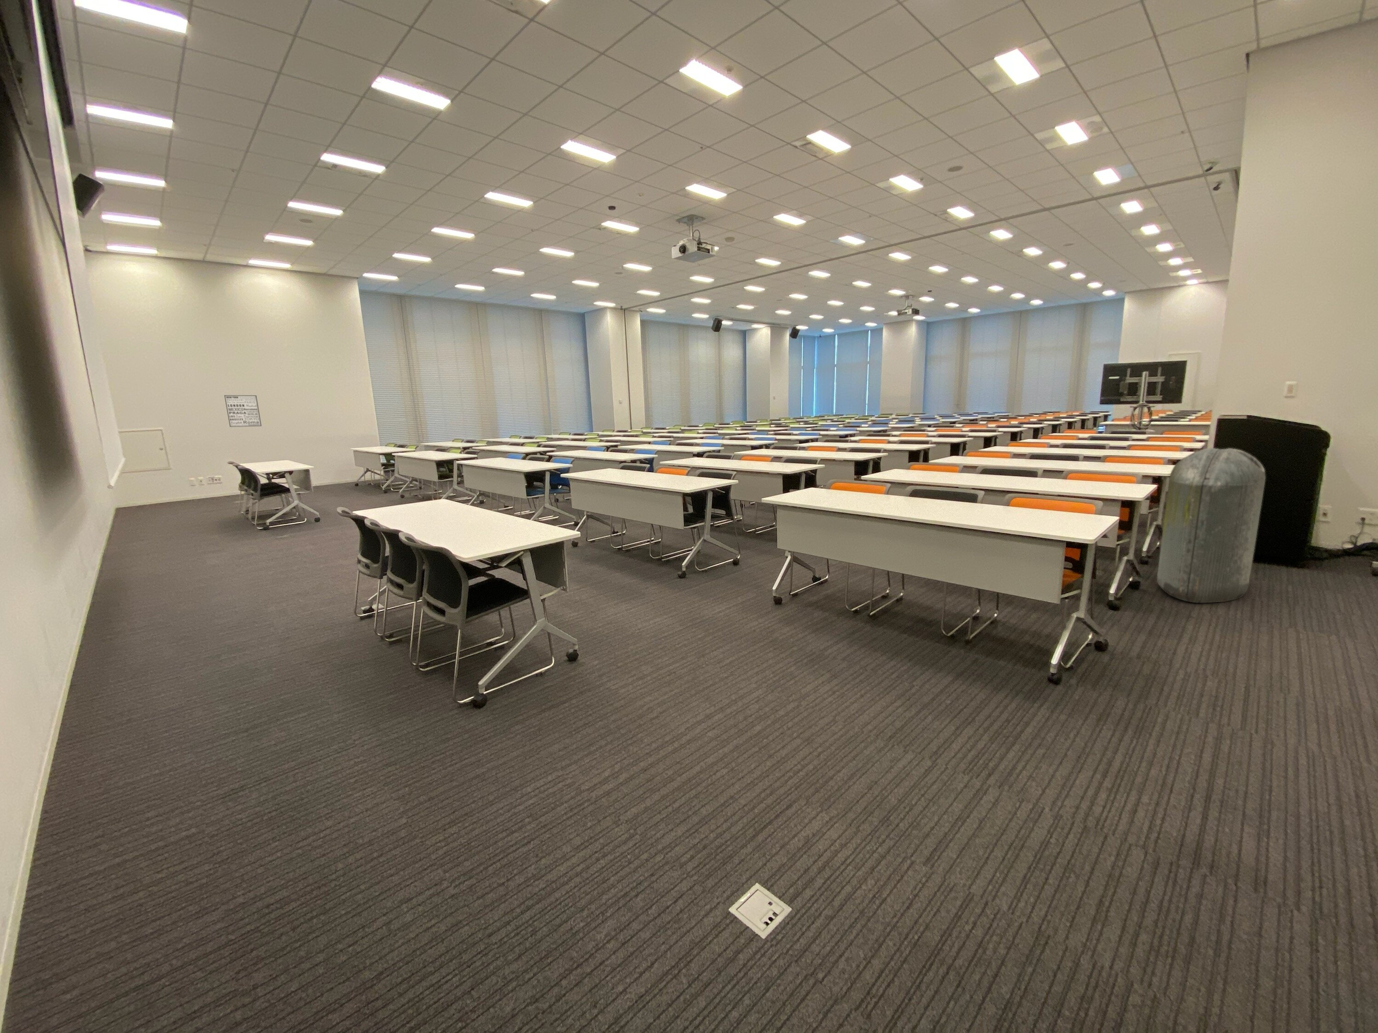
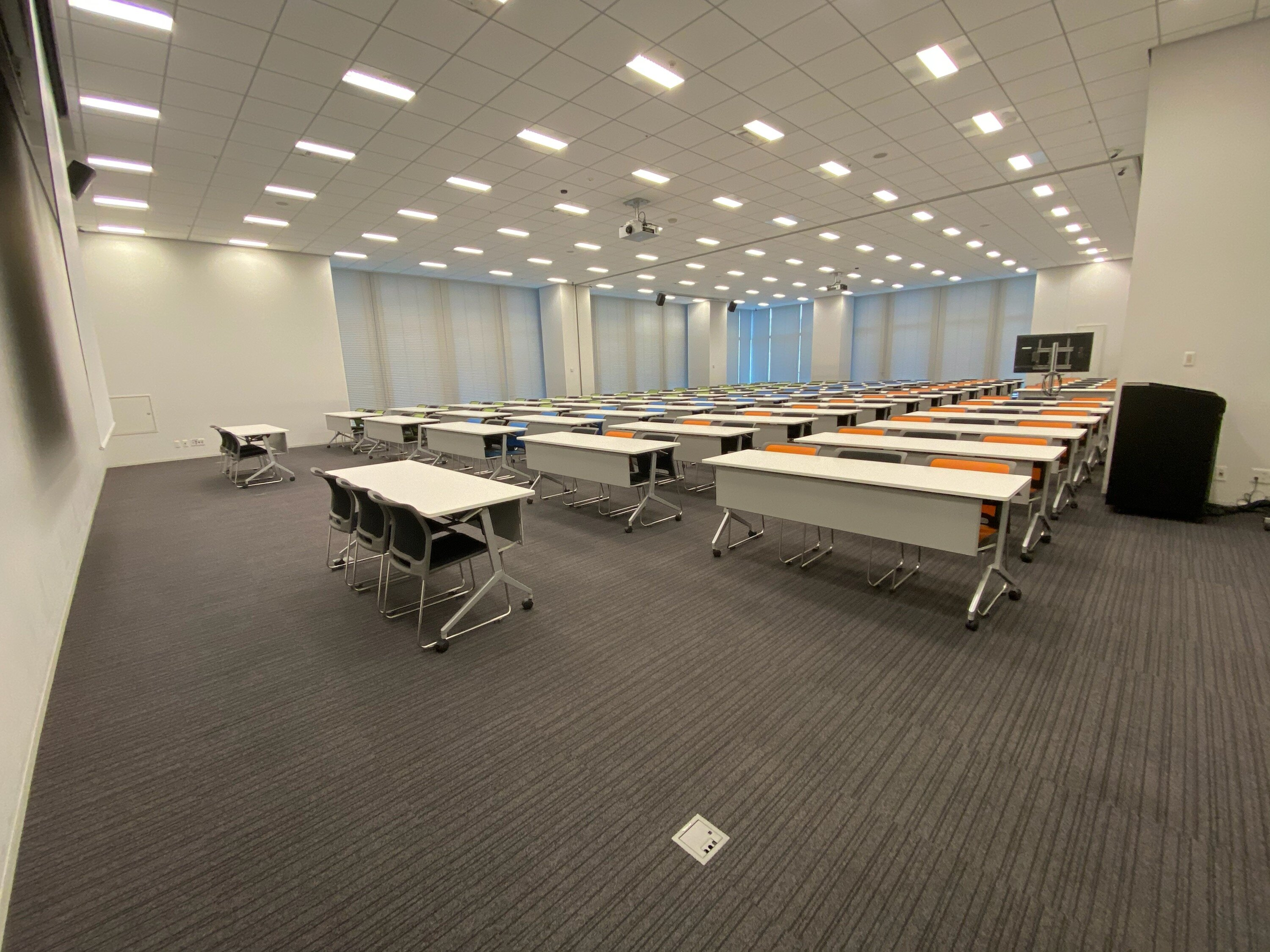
- wall art [224,395,261,428]
- trash can [1157,447,1266,603]
